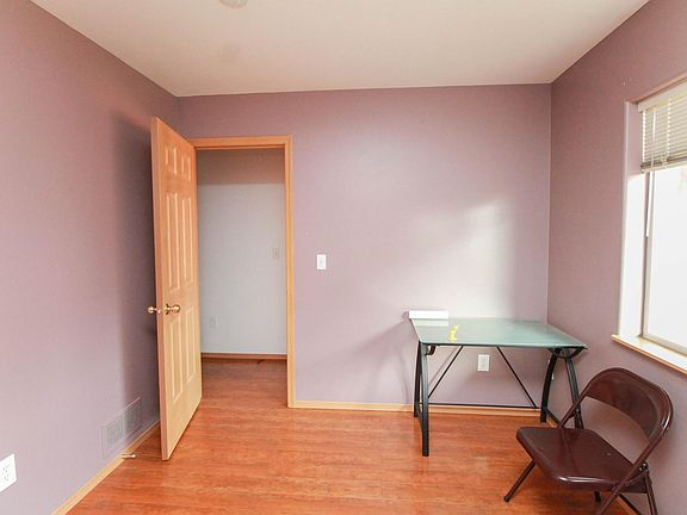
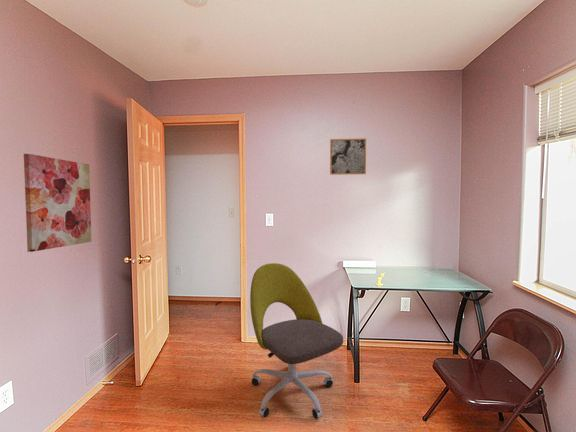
+ wall art [329,137,367,176]
+ office chair [249,262,344,420]
+ wall art [23,153,92,253]
